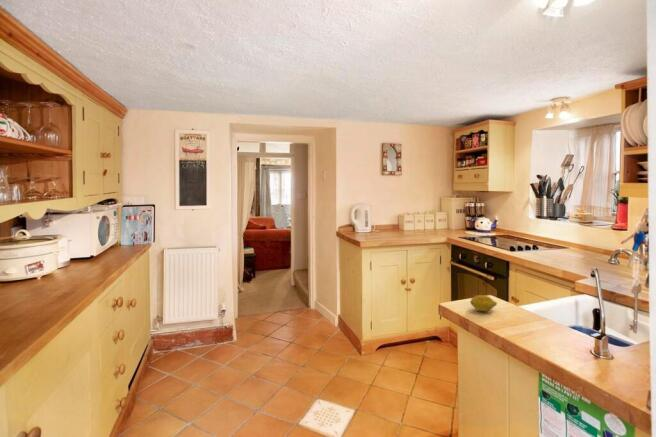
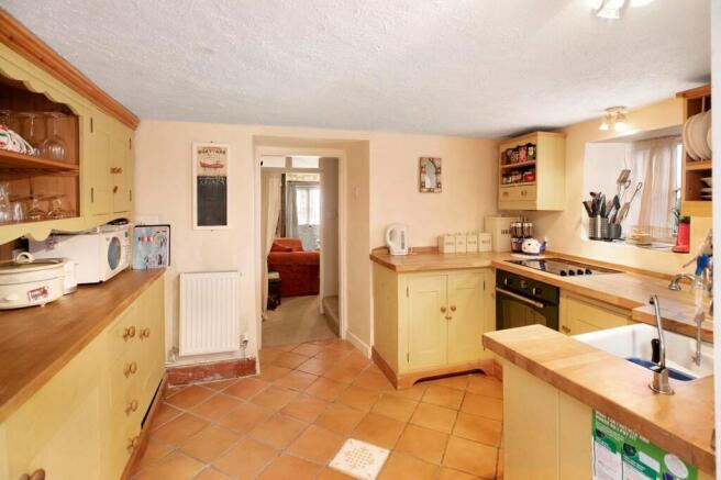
- fruit [469,294,498,312]
